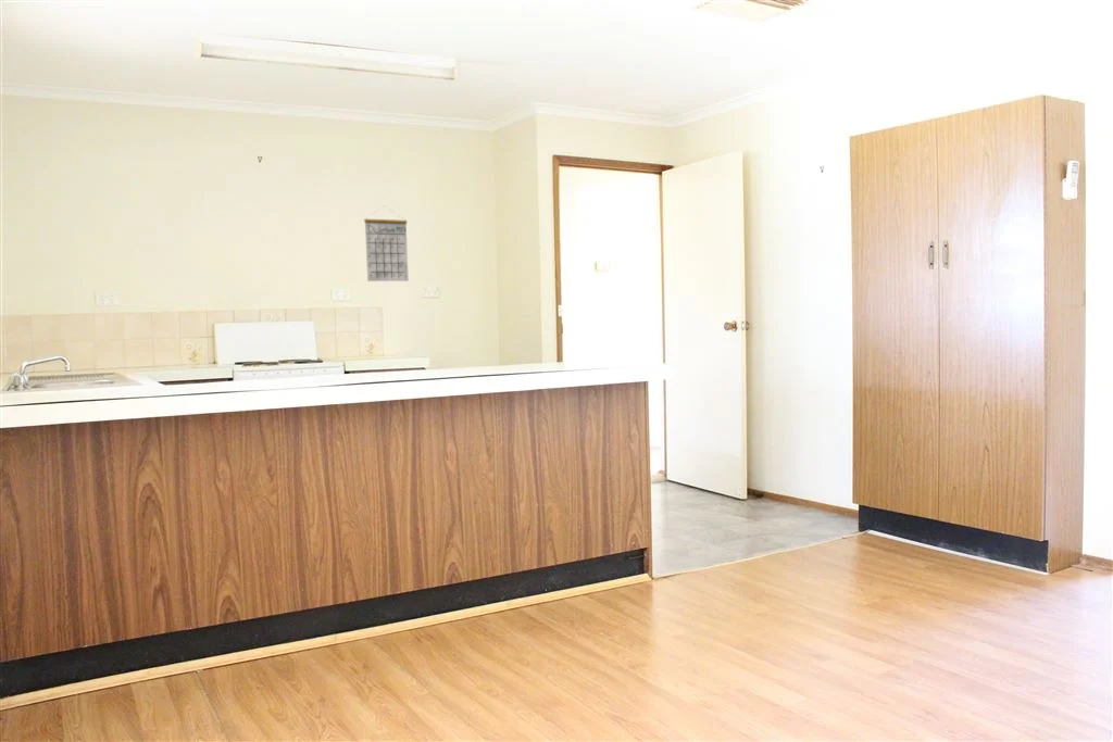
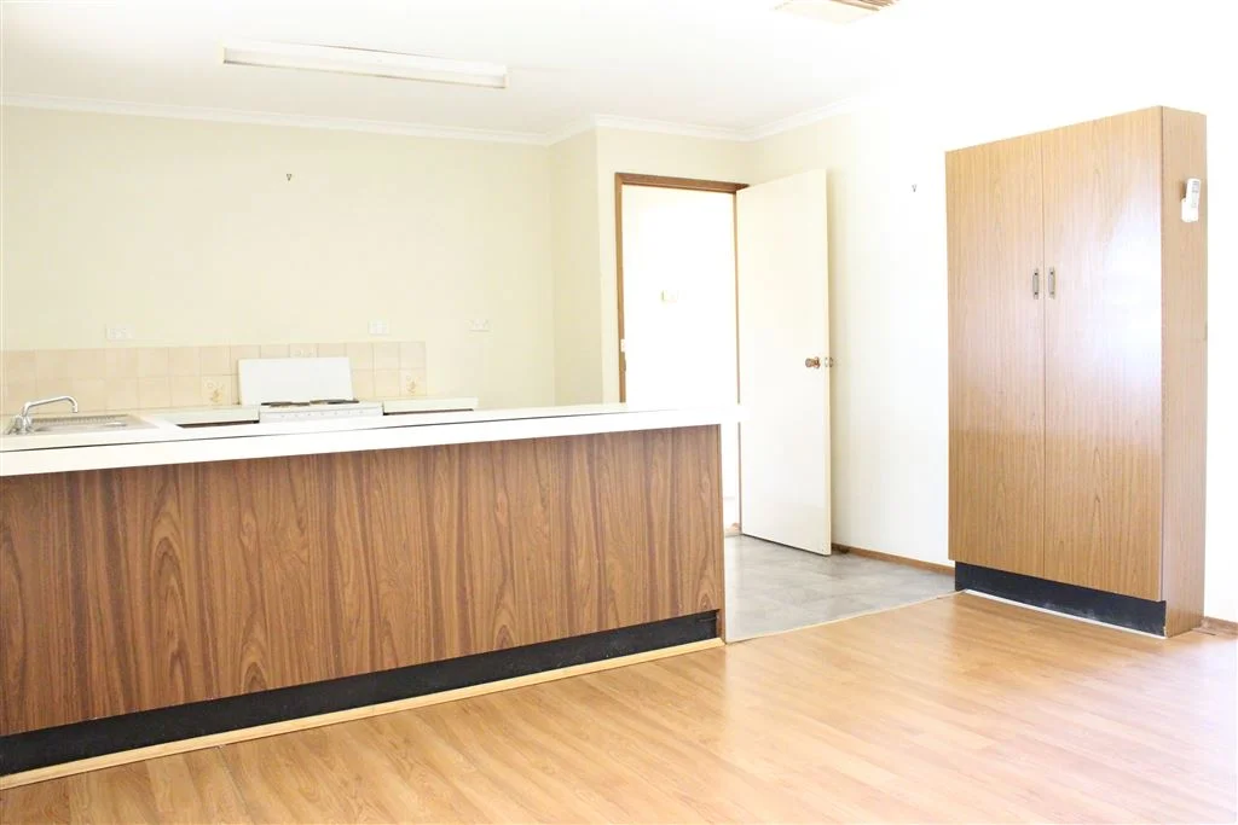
- calendar [363,204,410,282]
